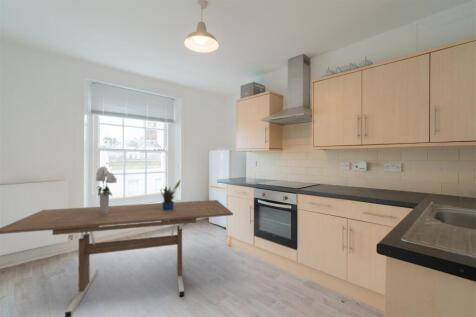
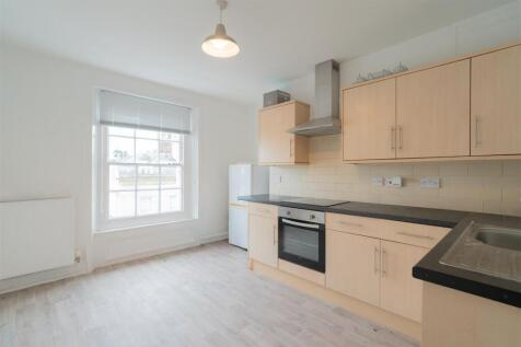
- bouquet [95,165,118,214]
- potted plant [160,180,181,211]
- dining table [0,199,234,317]
